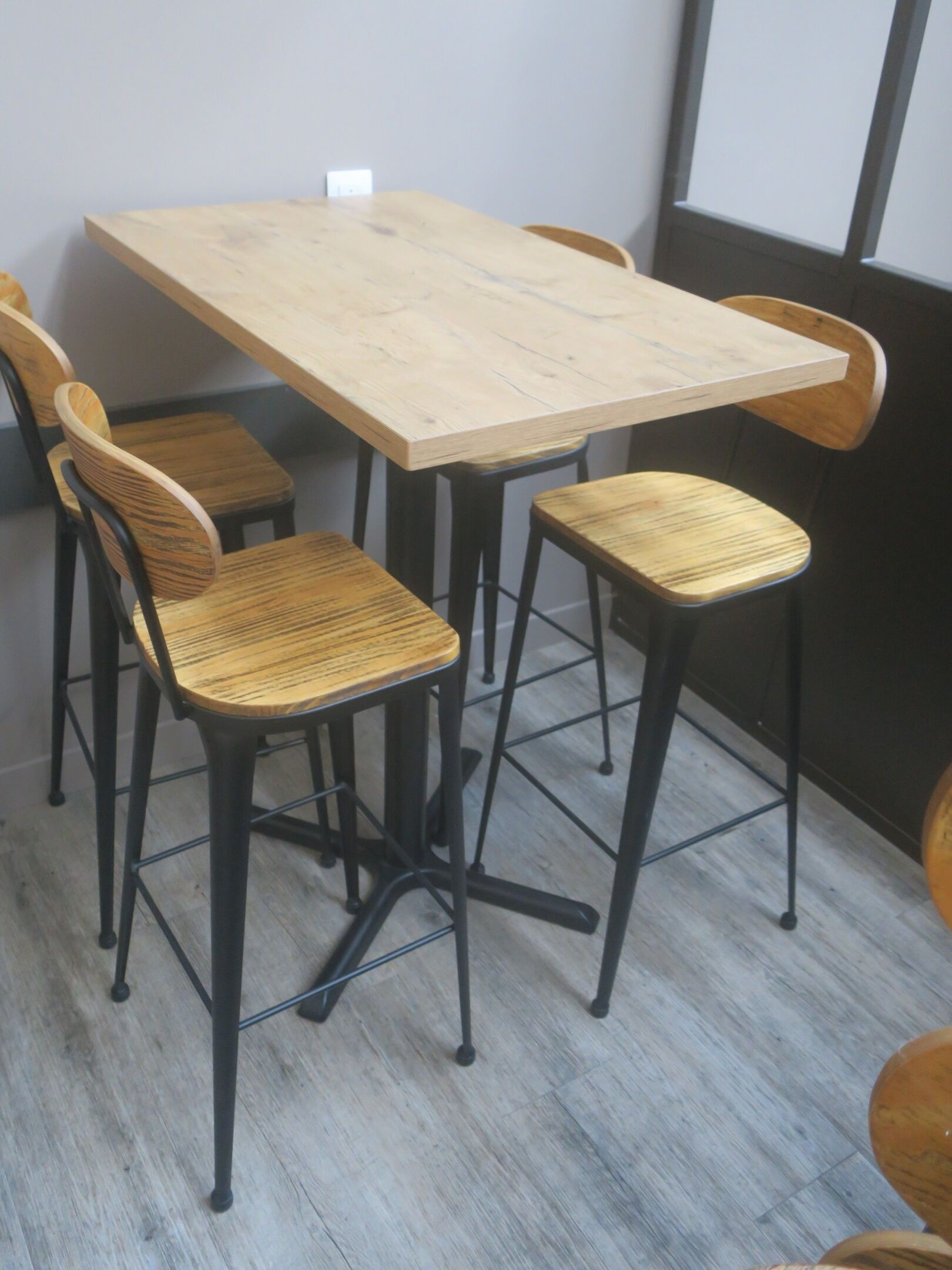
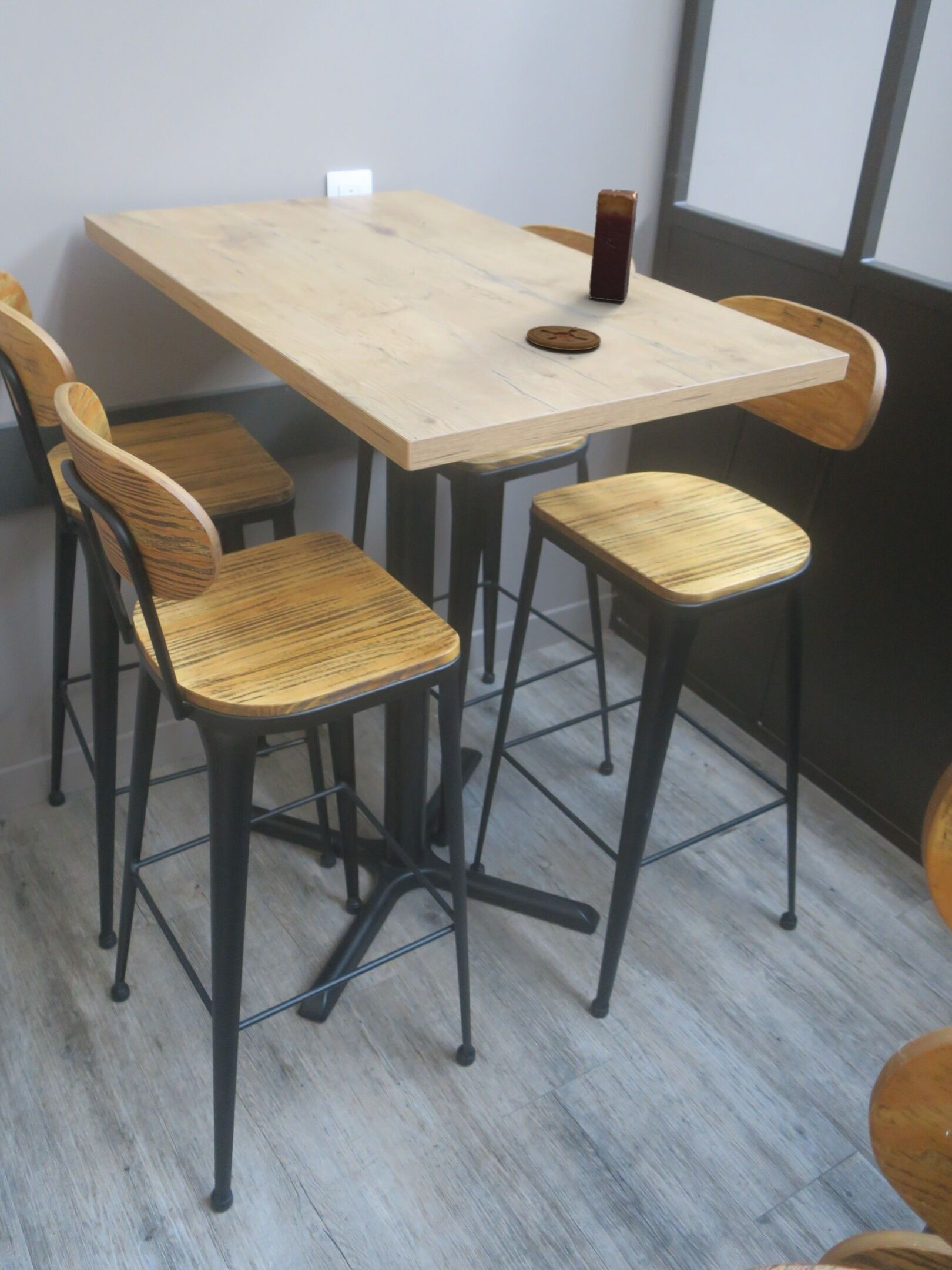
+ candle [588,189,638,302]
+ coaster [526,325,601,351]
